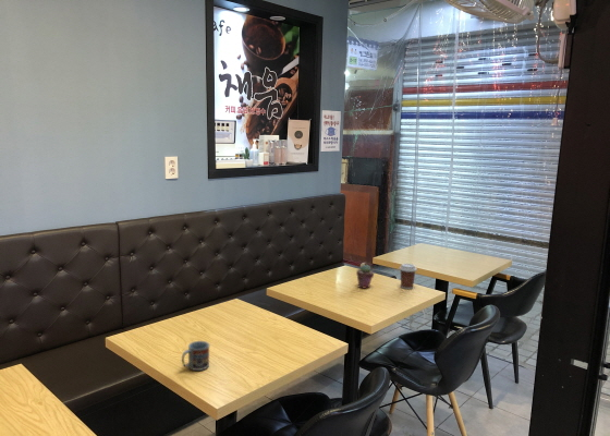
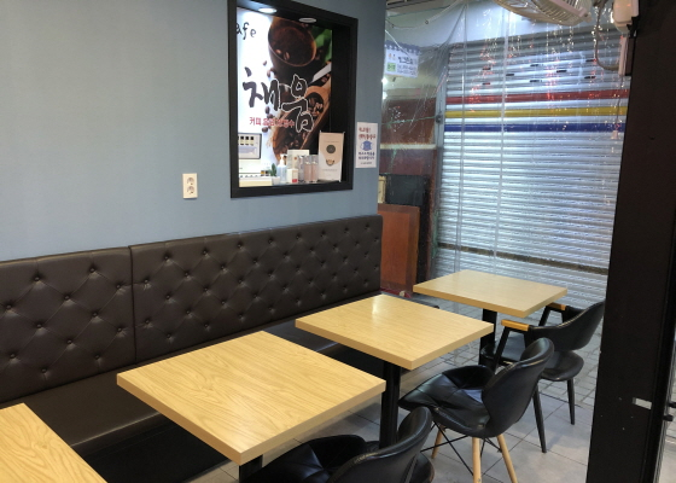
- potted succulent [355,264,375,289]
- cup [181,340,211,372]
- coffee cup [399,263,418,290]
